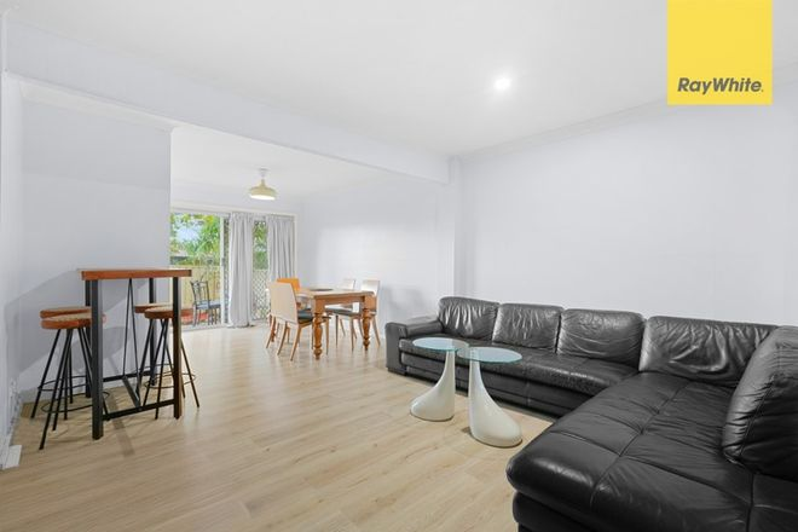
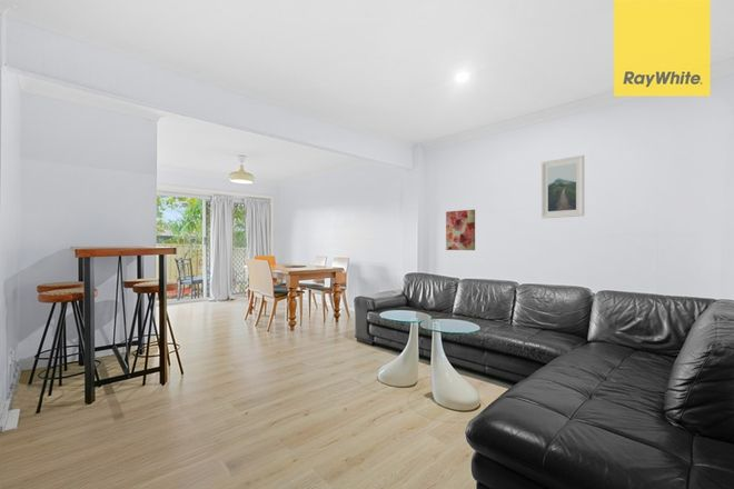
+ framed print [540,154,585,219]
+ wall art [445,209,476,251]
